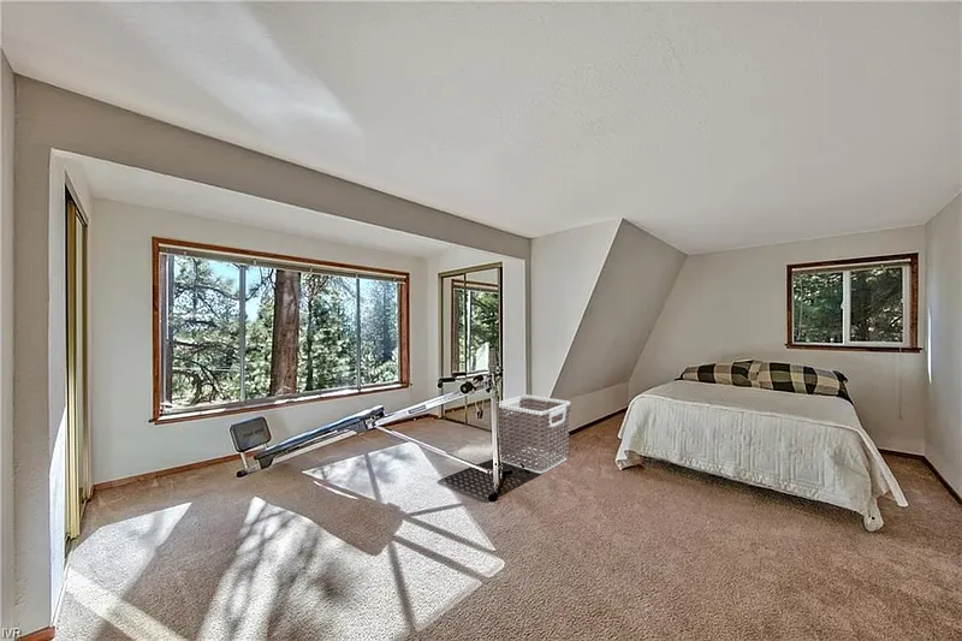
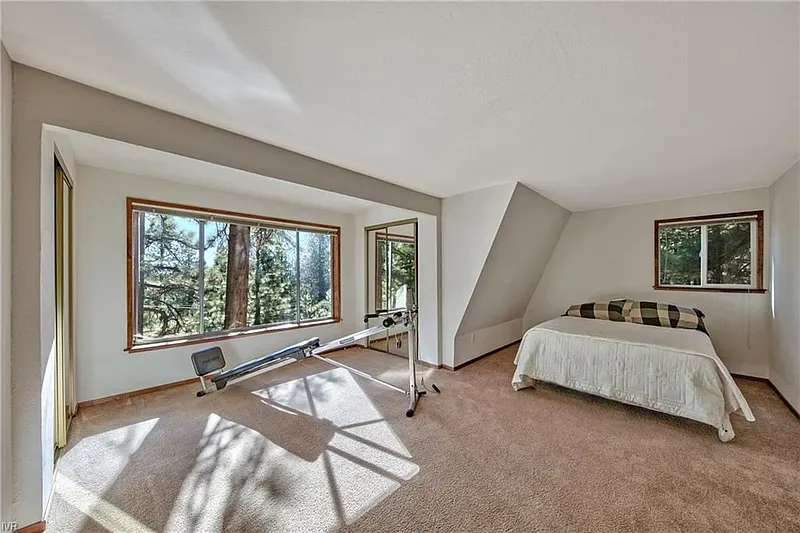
- clothes hamper [498,393,572,474]
